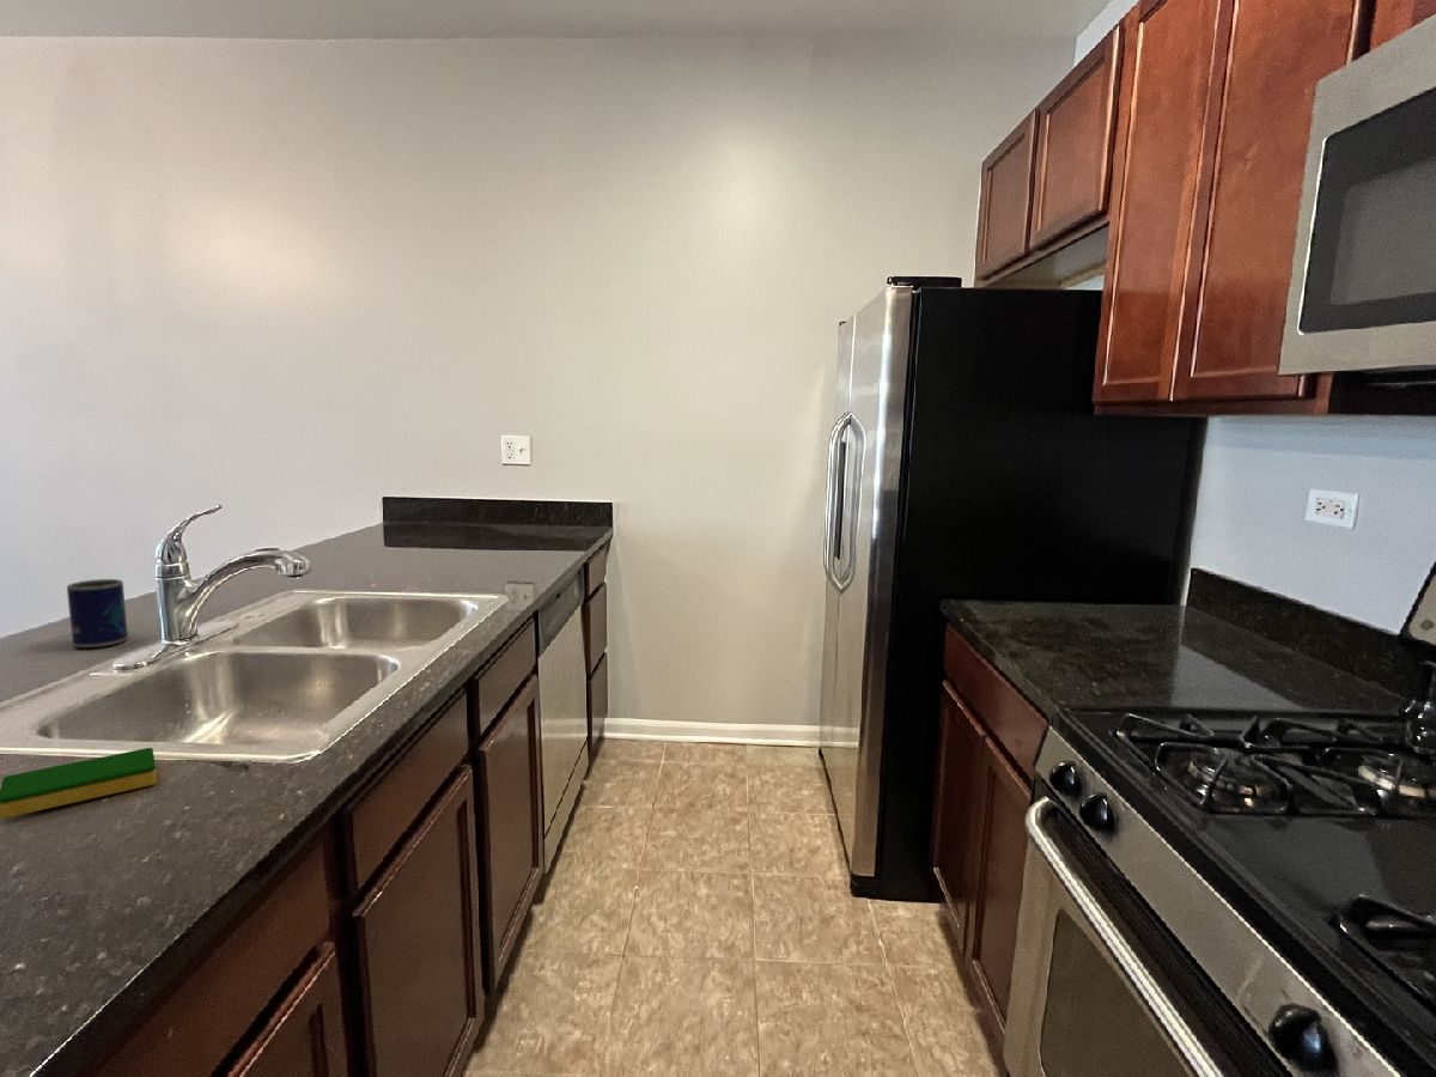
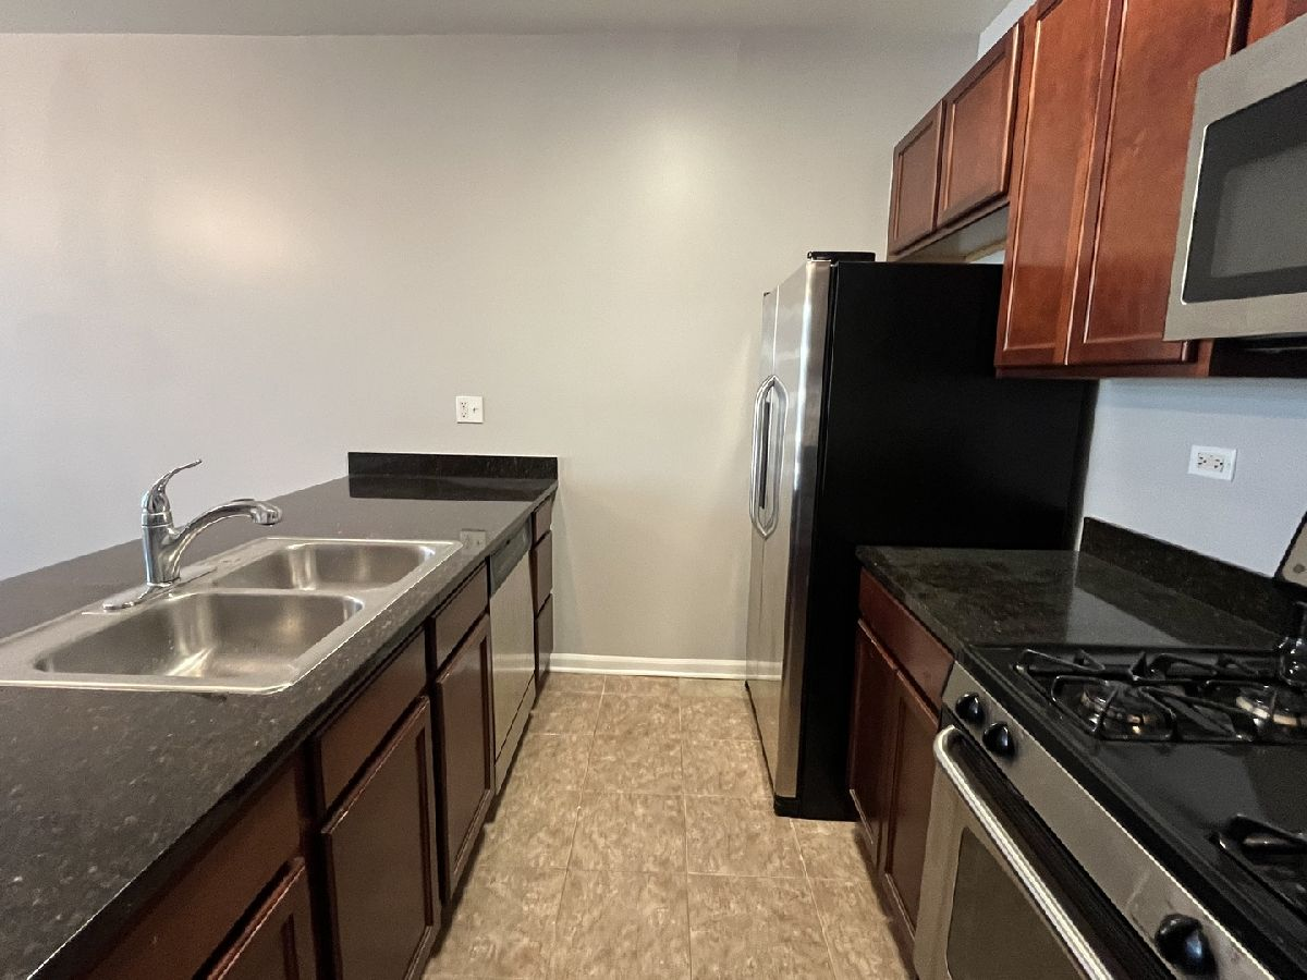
- dish sponge [0,747,158,820]
- mug [66,578,129,649]
